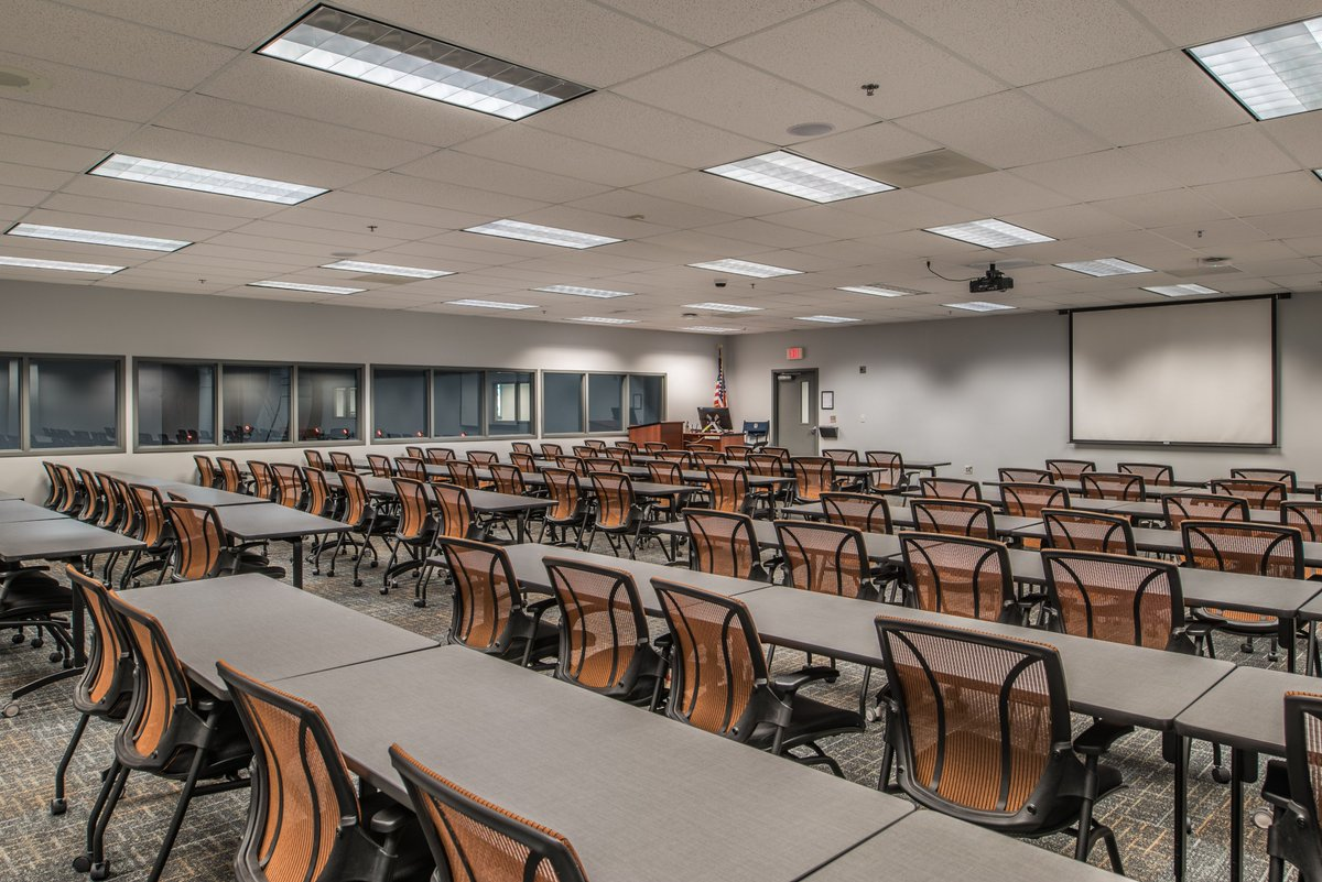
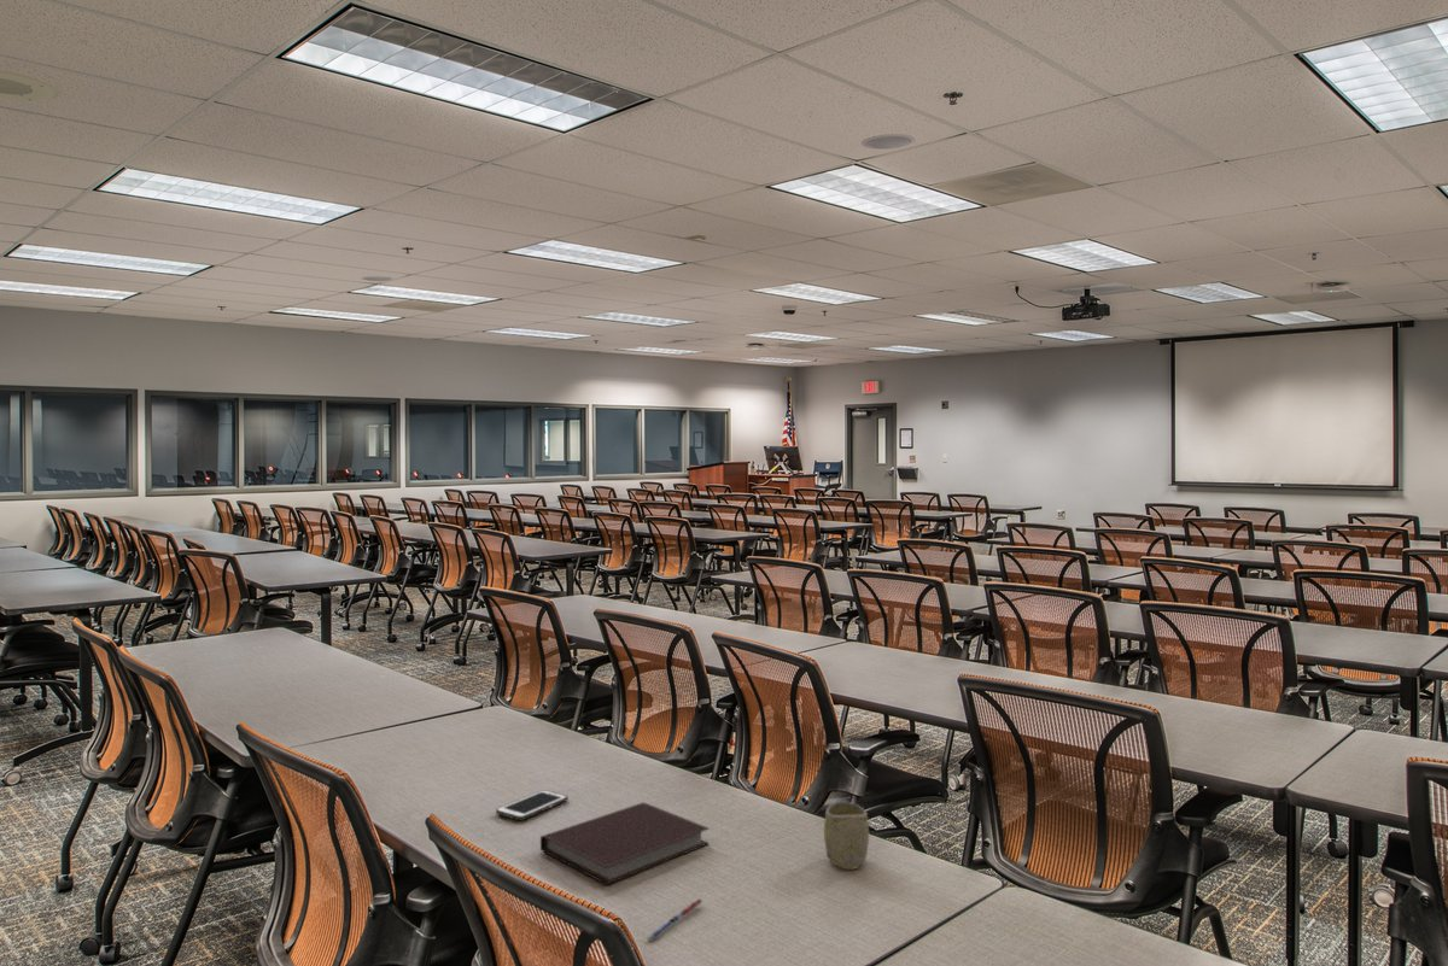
+ notebook [539,802,711,886]
+ cell phone [495,789,570,821]
+ pen [646,897,703,942]
+ cup [823,800,870,871]
